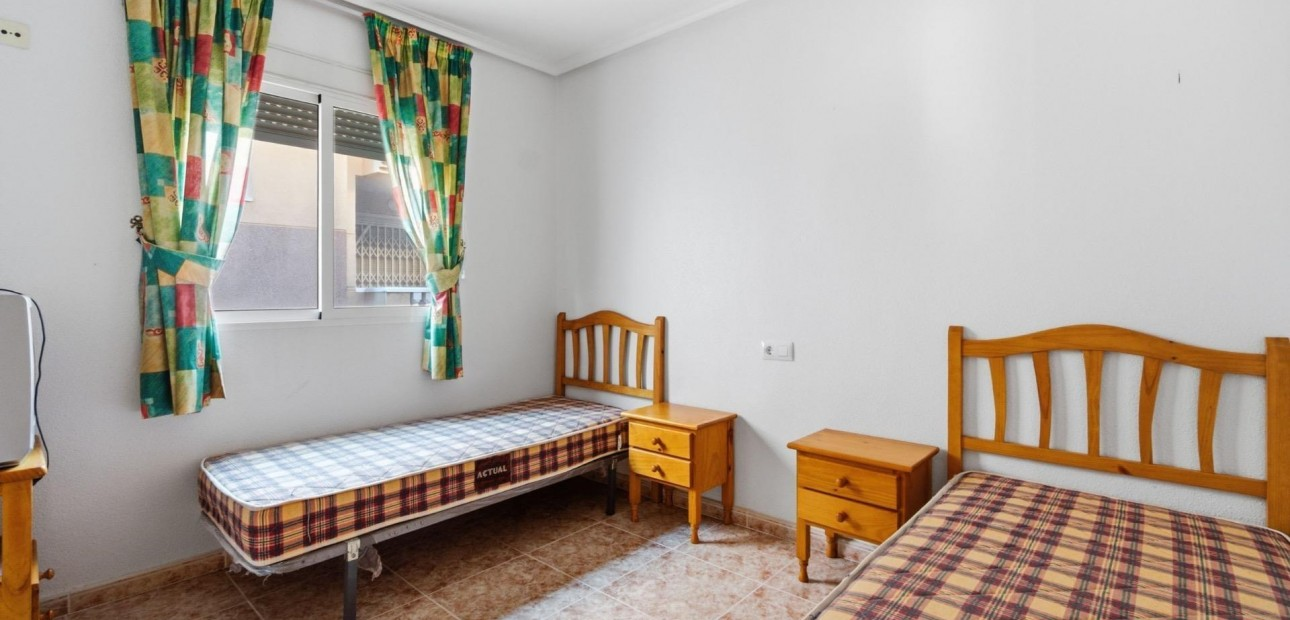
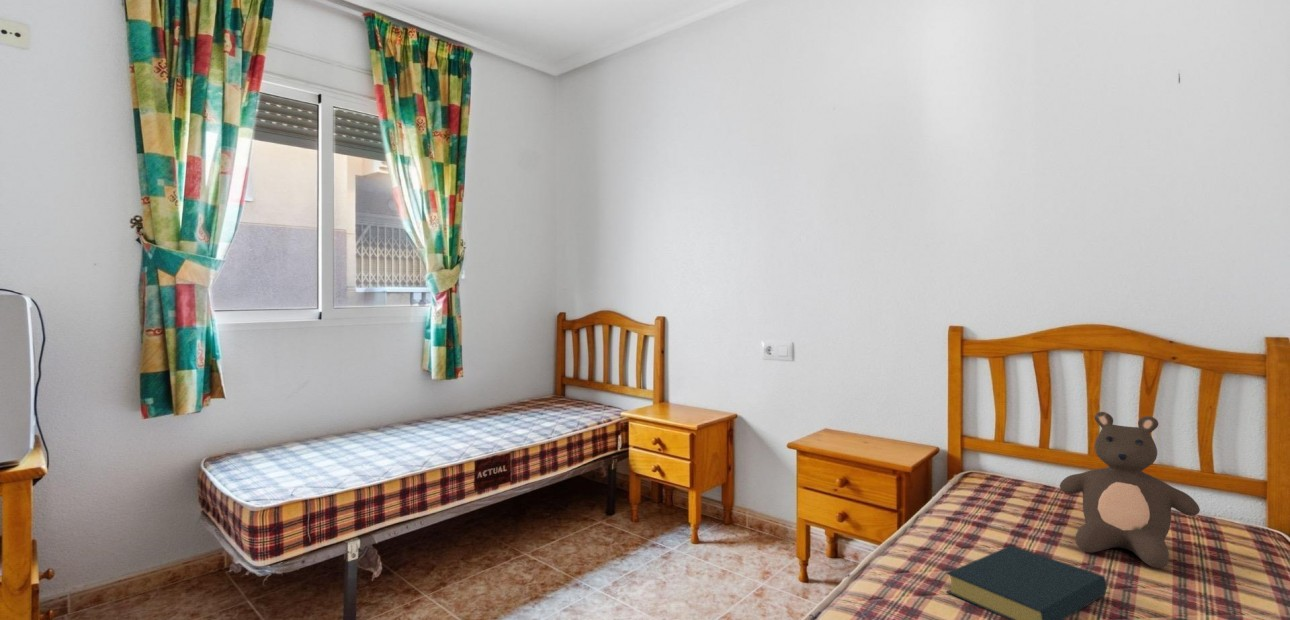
+ teddy bear [1059,411,1201,569]
+ hardback book [945,545,1107,620]
